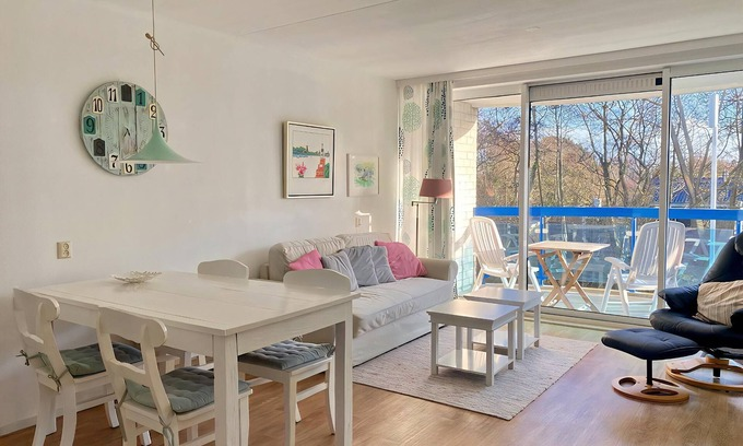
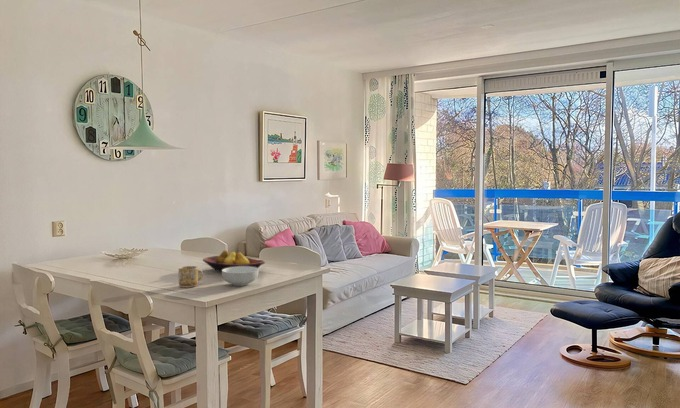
+ mug [178,265,204,288]
+ cereal bowl [221,266,260,287]
+ fruit bowl [202,249,266,273]
